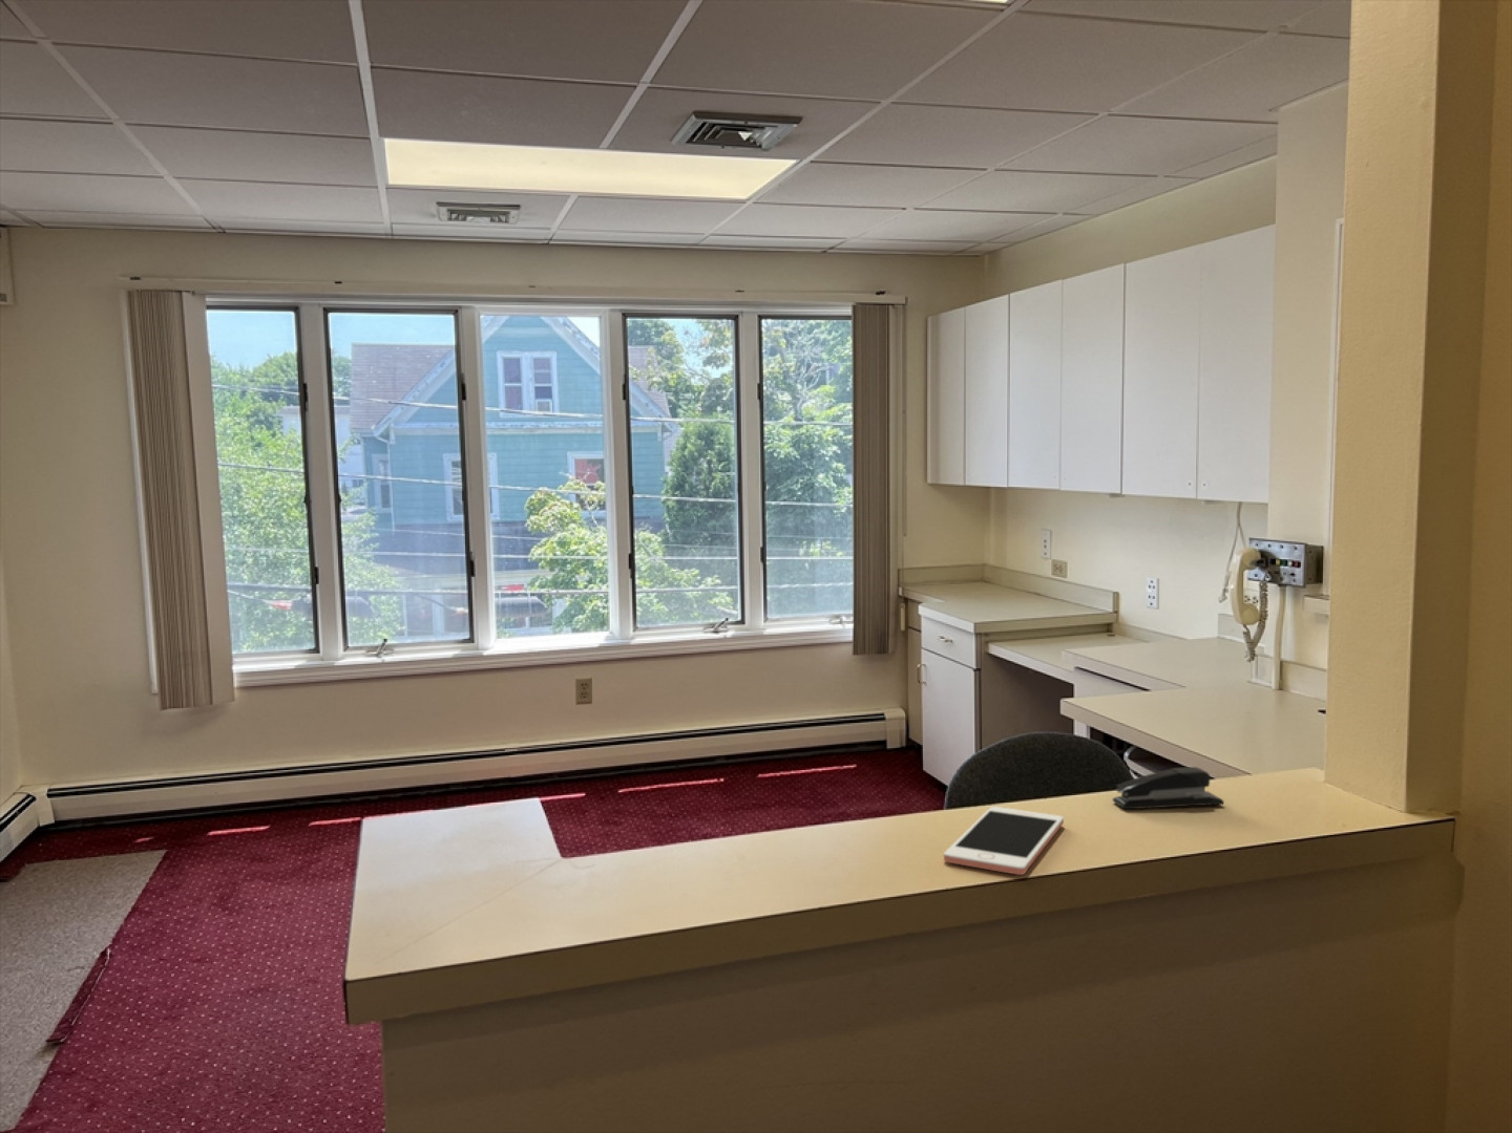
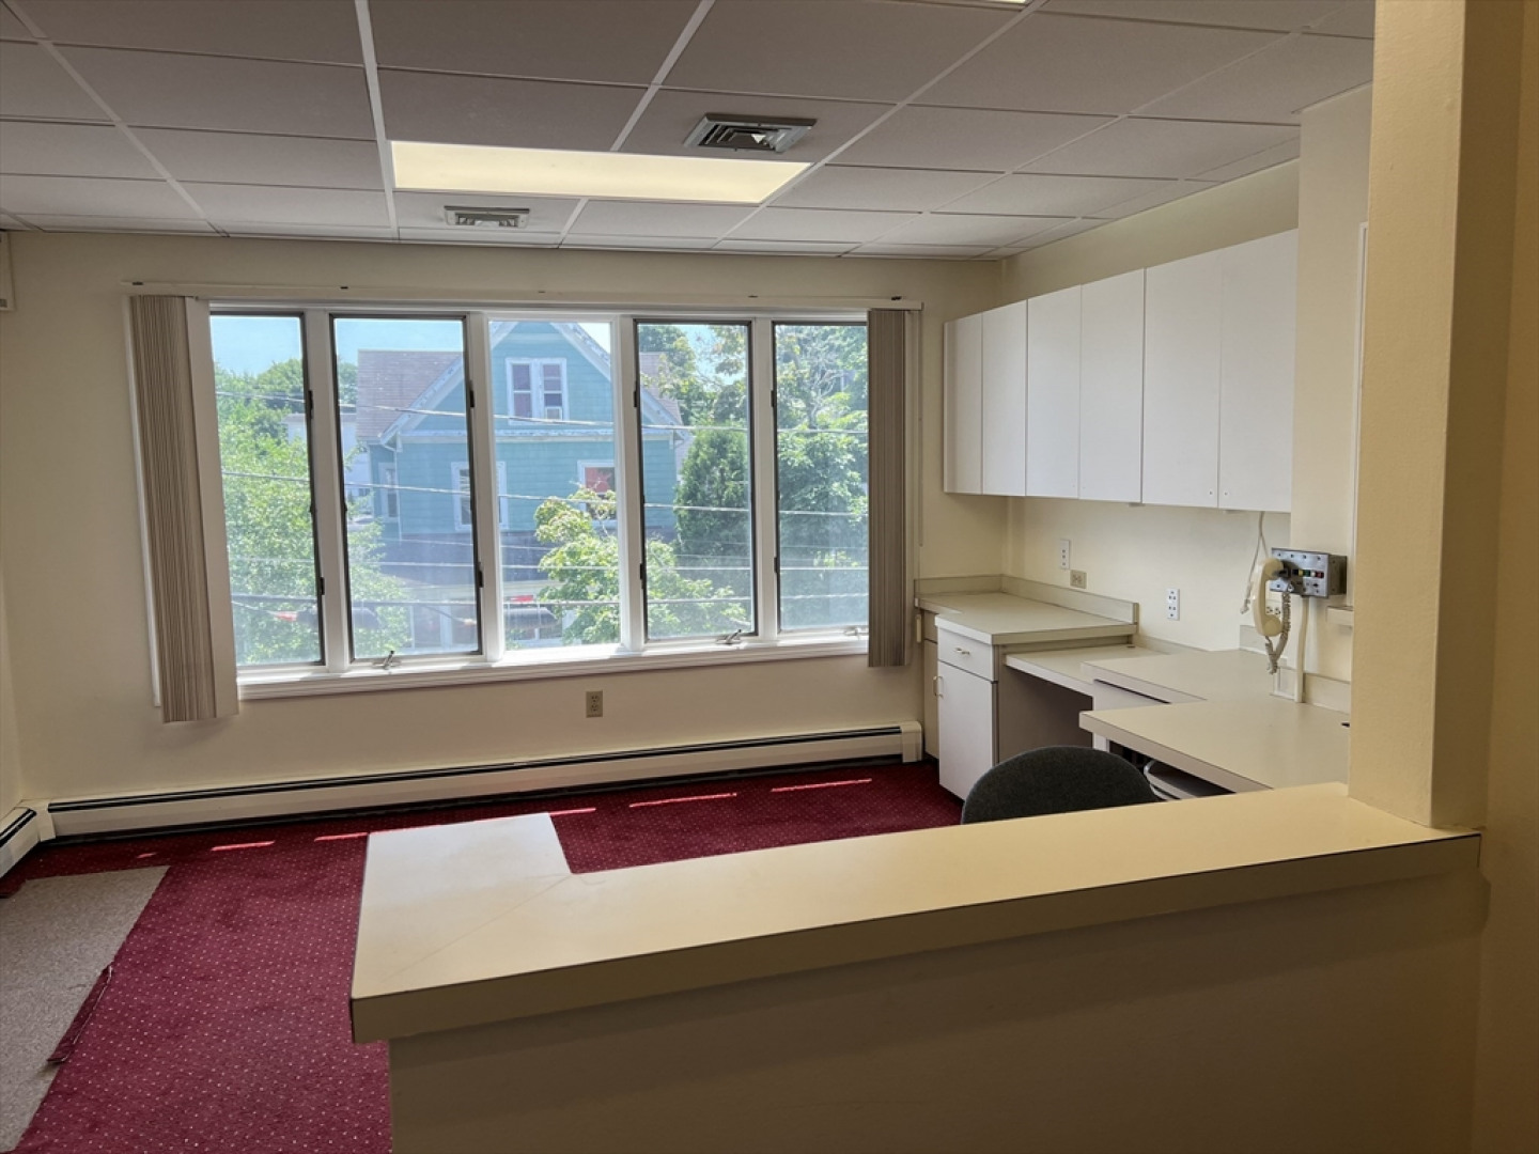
- cell phone [943,806,1064,876]
- stapler [1112,765,1224,810]
